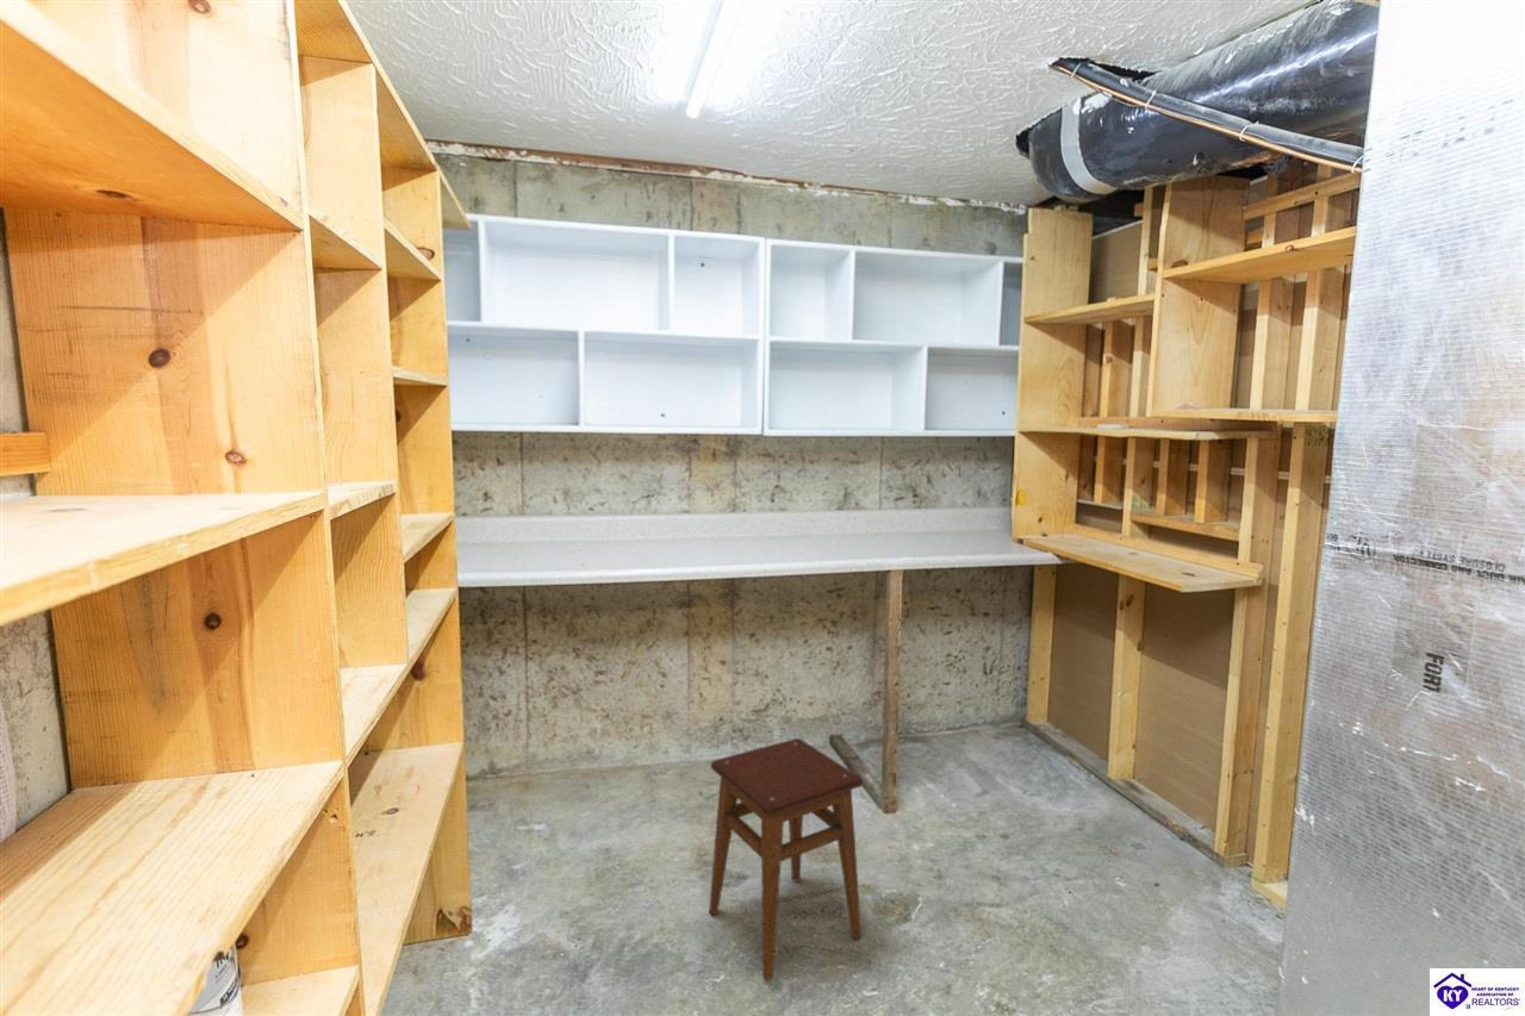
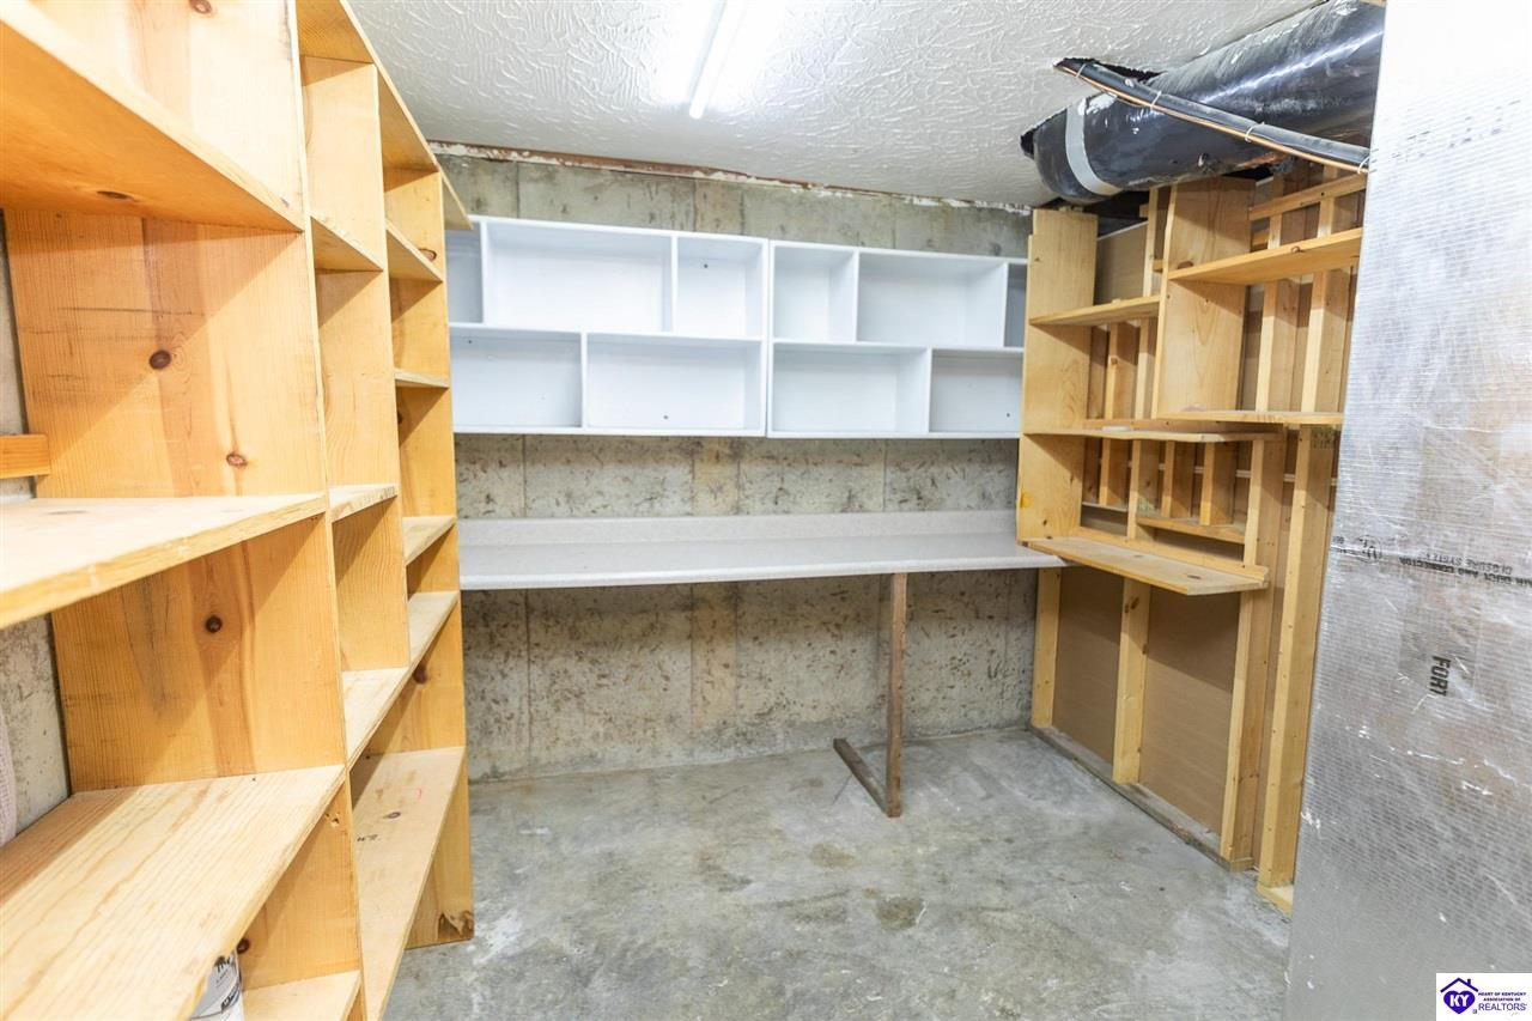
- stool [708,737,864,983]
